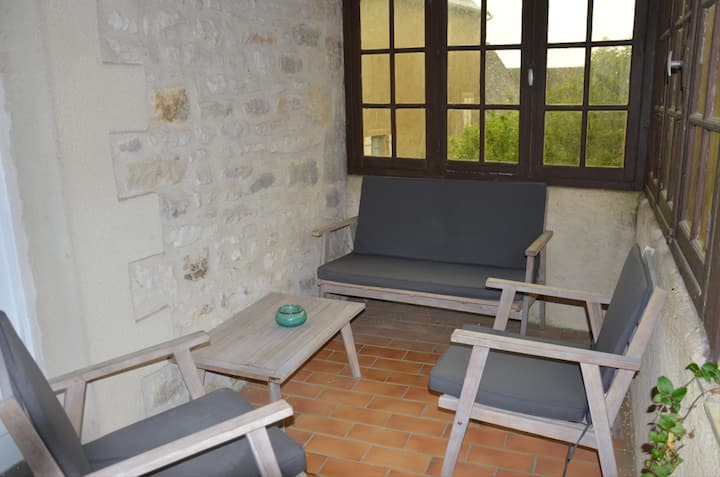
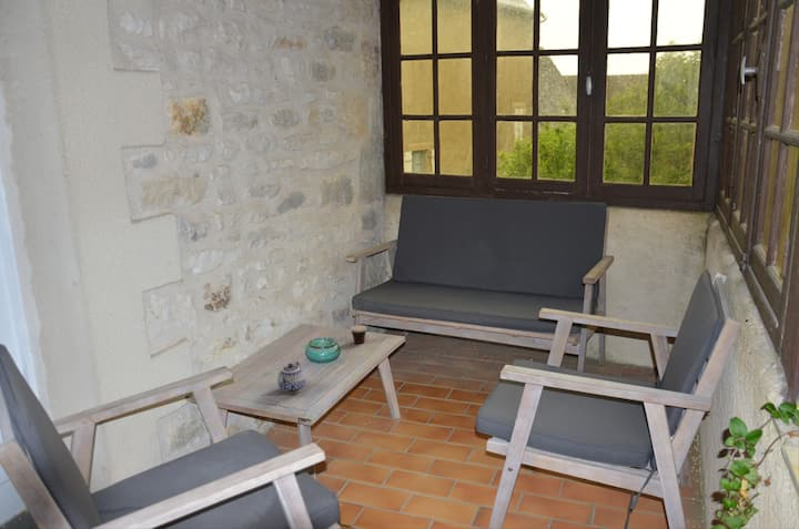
+ teapot [276,360,307,395]
+ cup [350,316,380,345]
